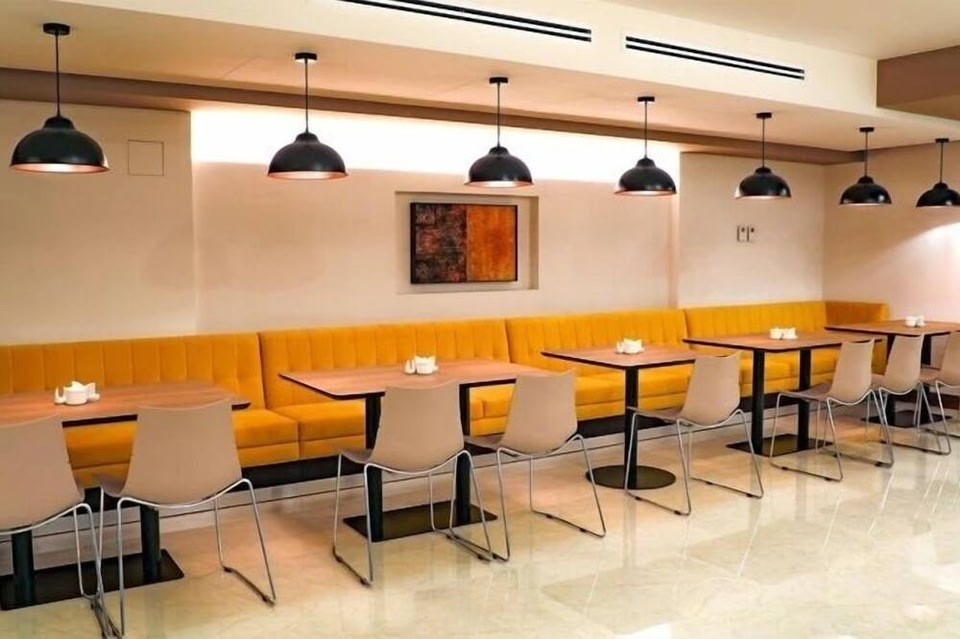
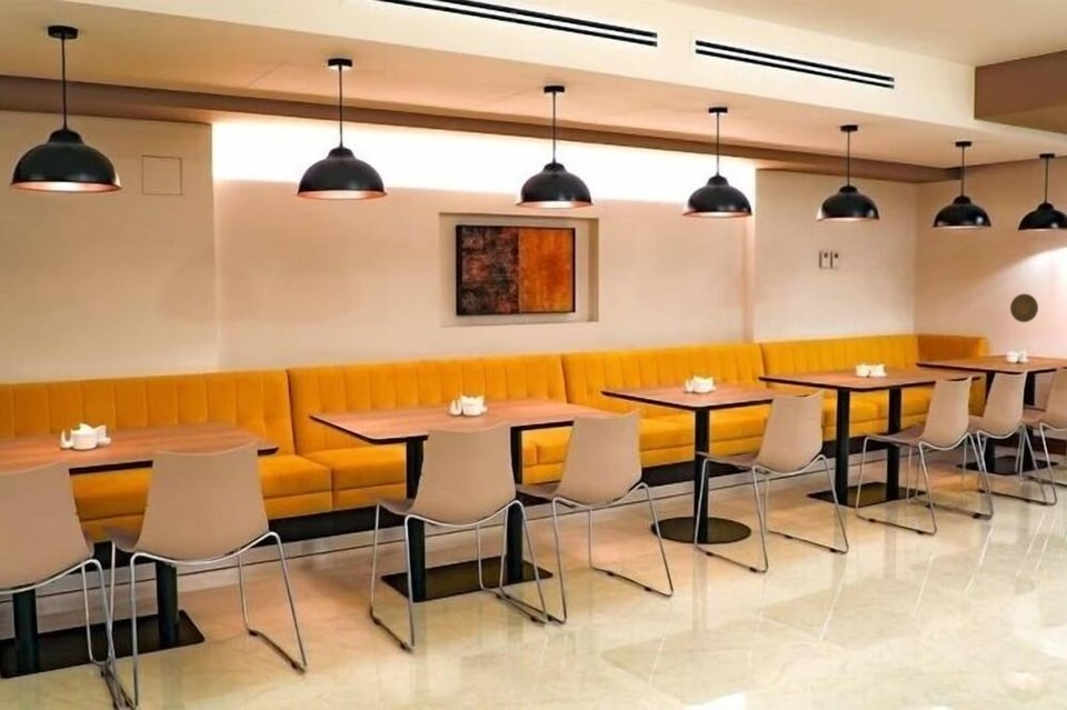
+ decorative plate [1009,292,1039,323]
